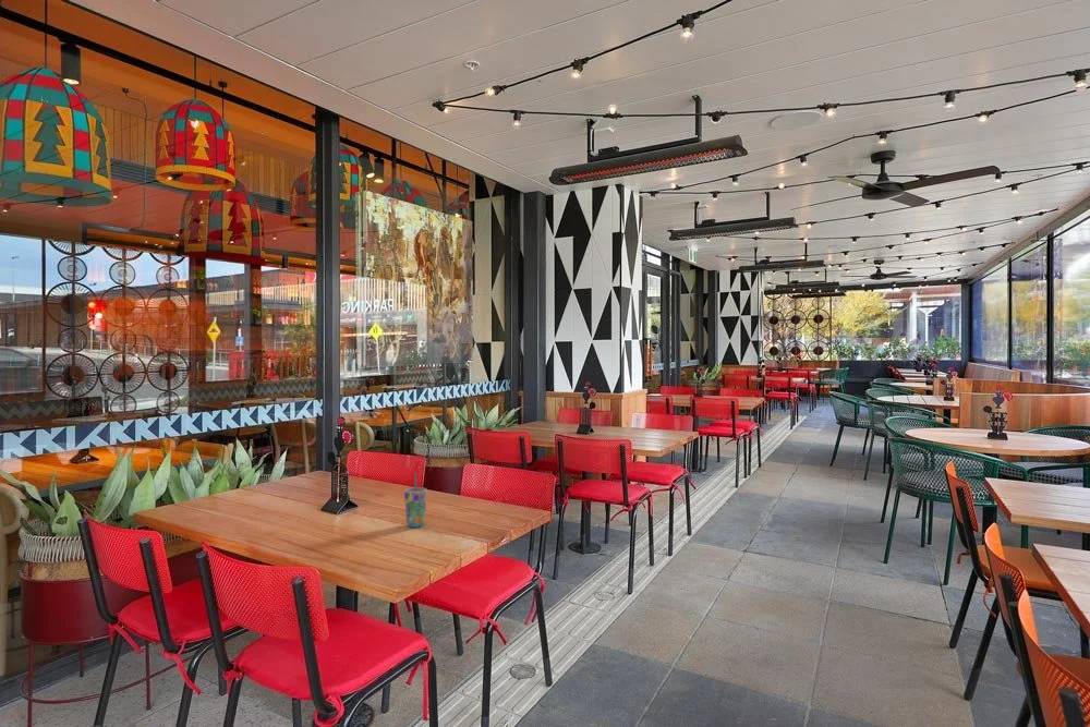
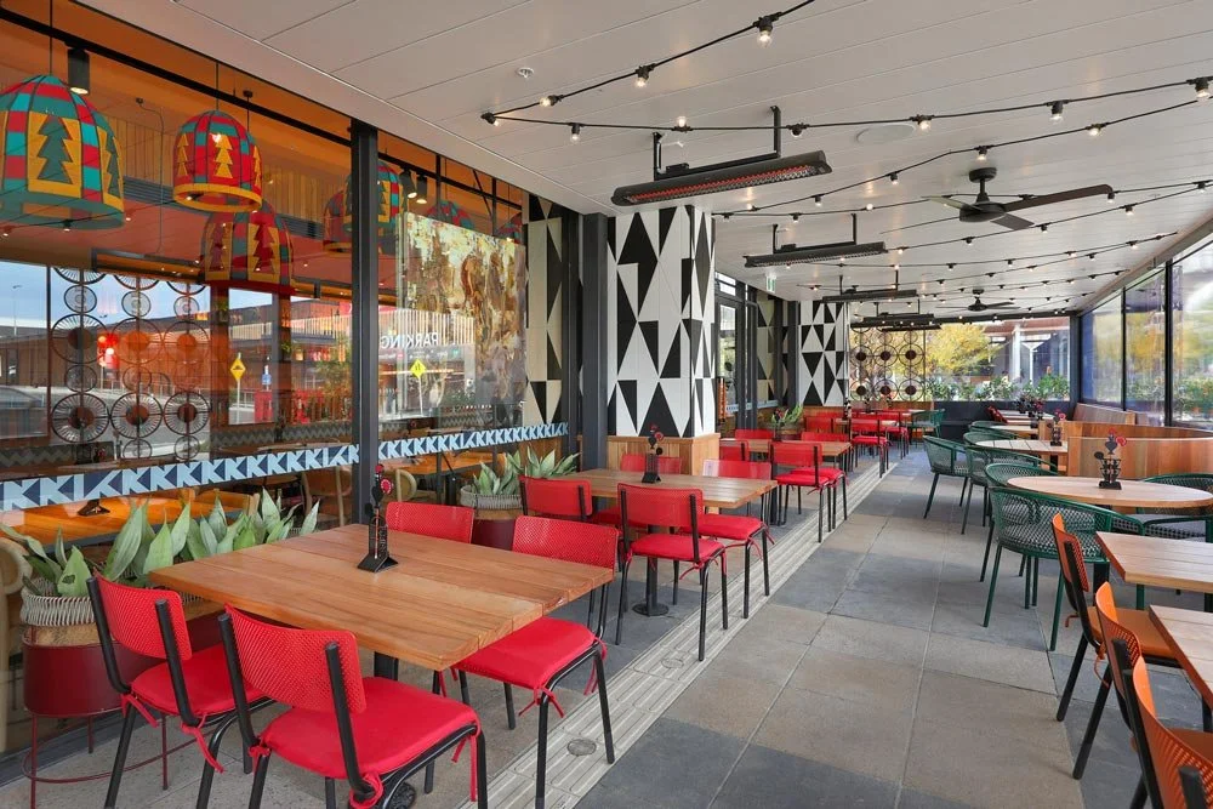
- cup [403,471,427,529]
